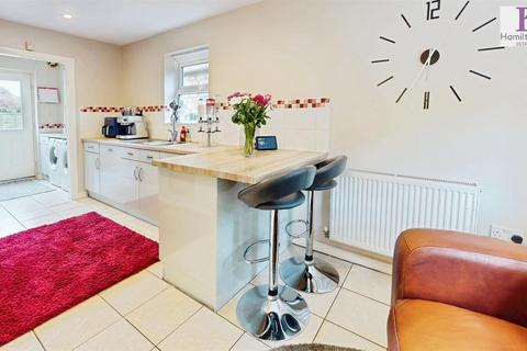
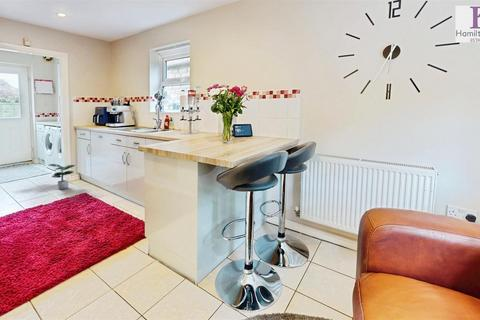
+ potted plant [48,163,76,190]
